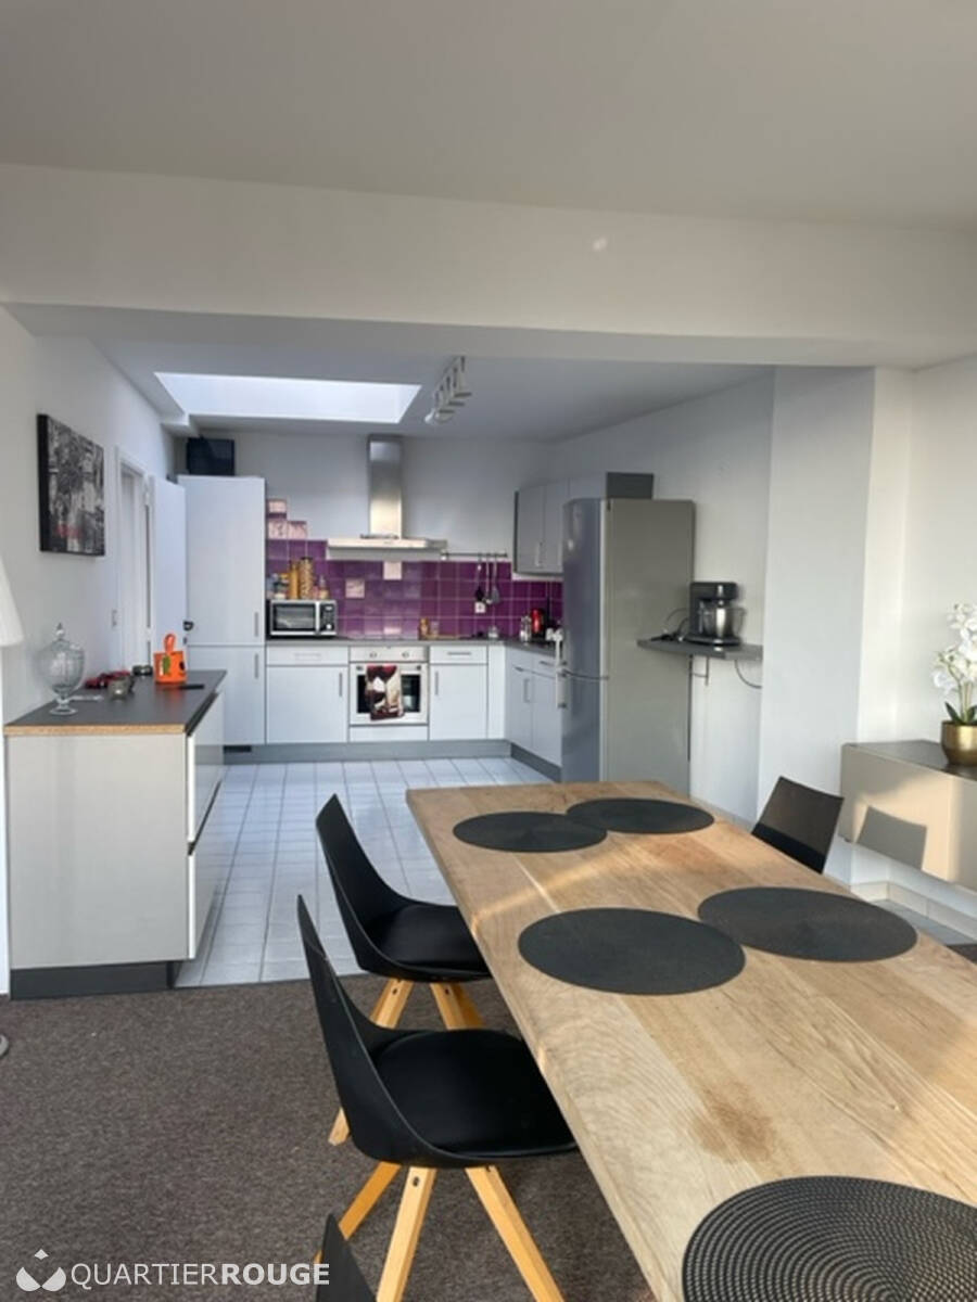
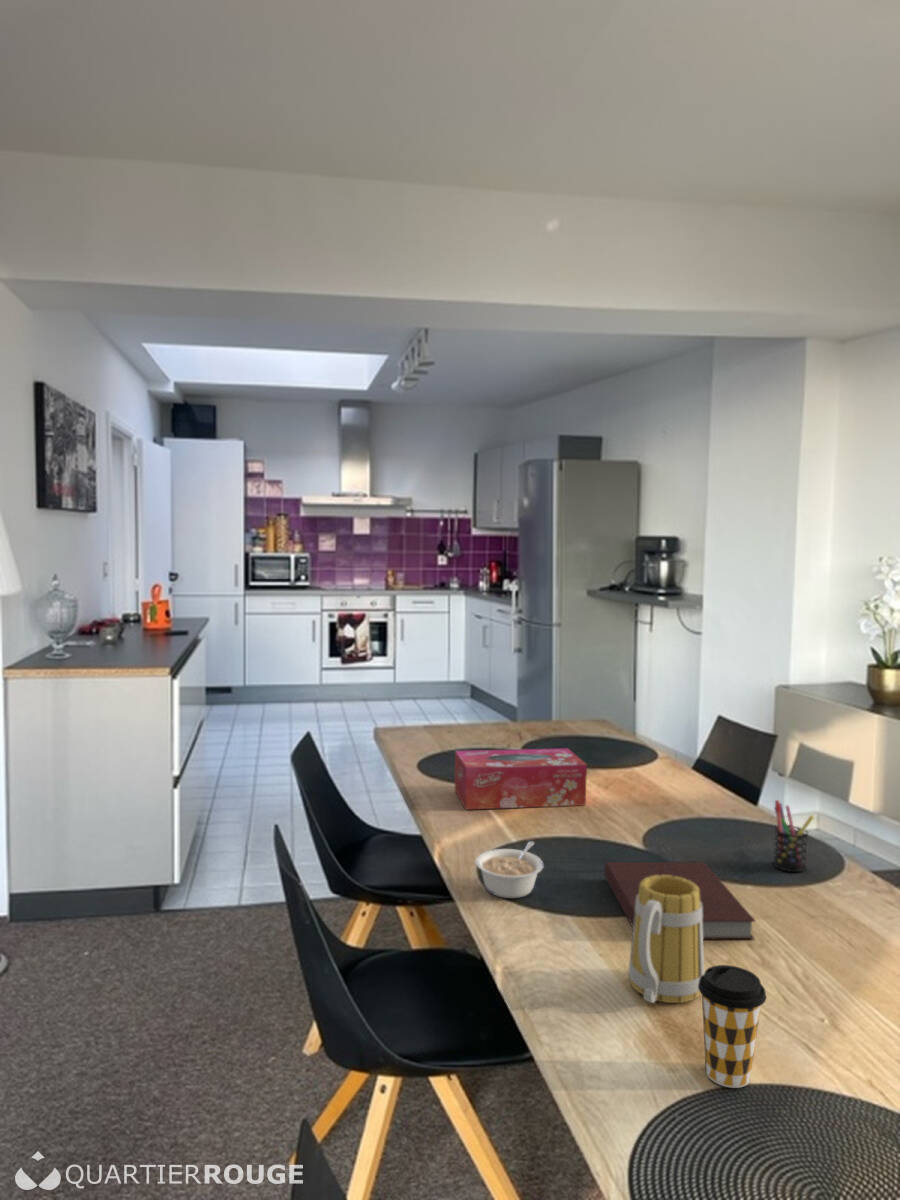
+ mug [627,875,705,1004]
+ tissue box [454,748,588,810]
+ coffee cup [698,964,767,1089]
+ pen holder [772,799,815,873]
+ notebook [603,861,757,940]
+ legume [475,840,545,899]
